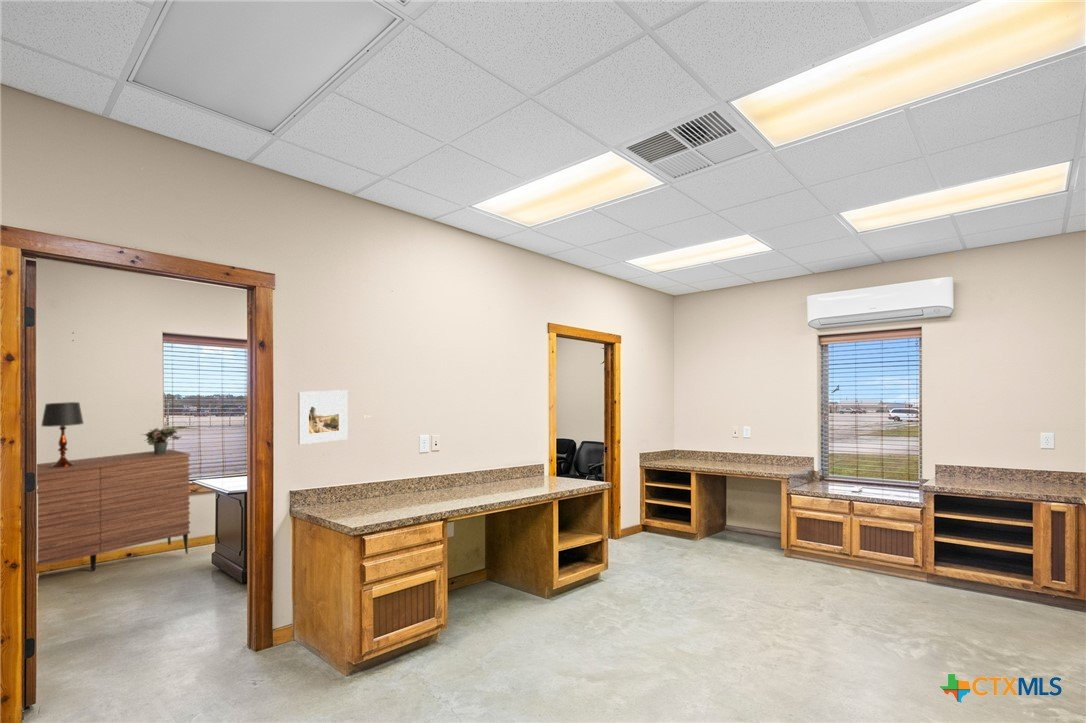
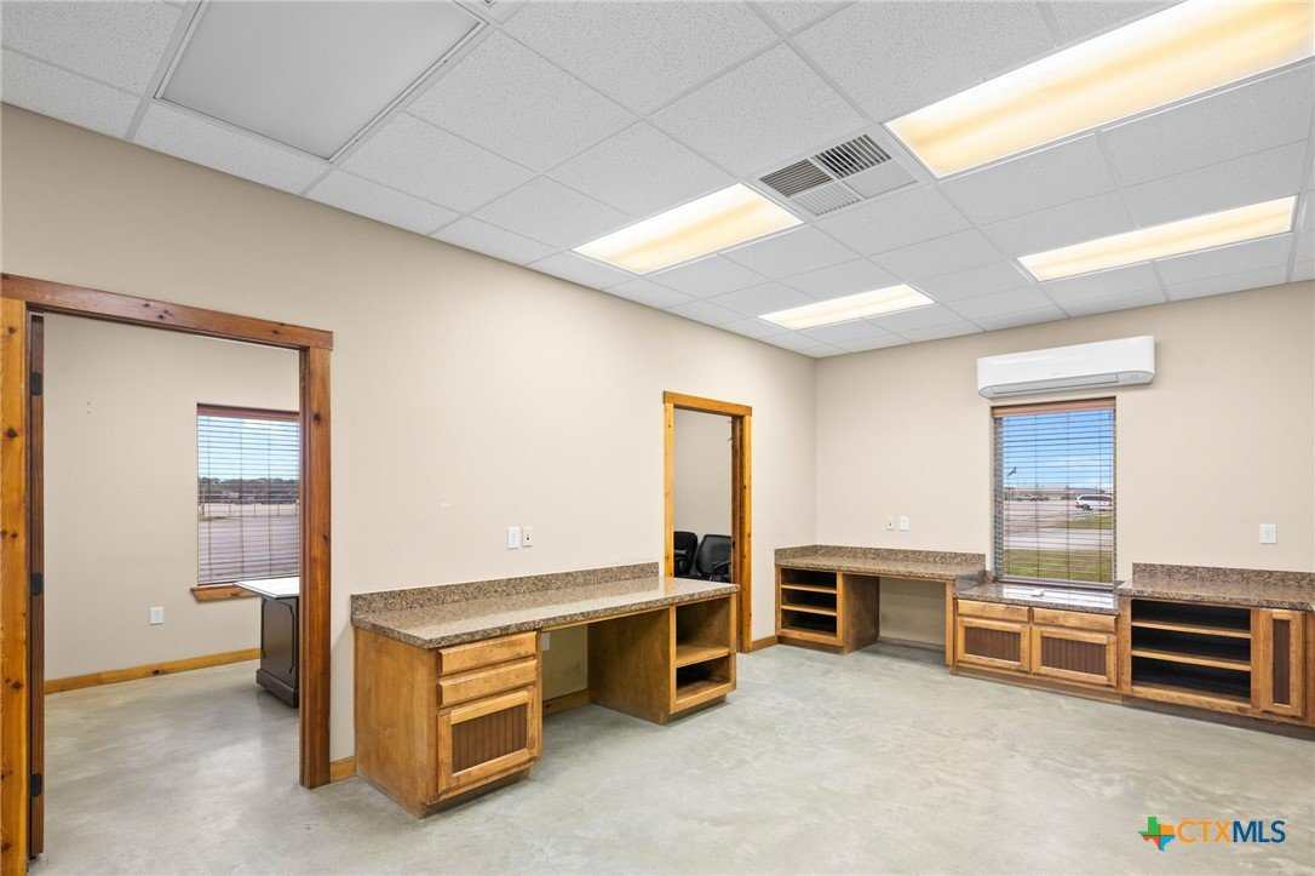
- potted plant [139,427,183,454]
- table lamp [40,401,85,468]
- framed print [297,389,349,445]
- sideboard [36,448,191,572]
